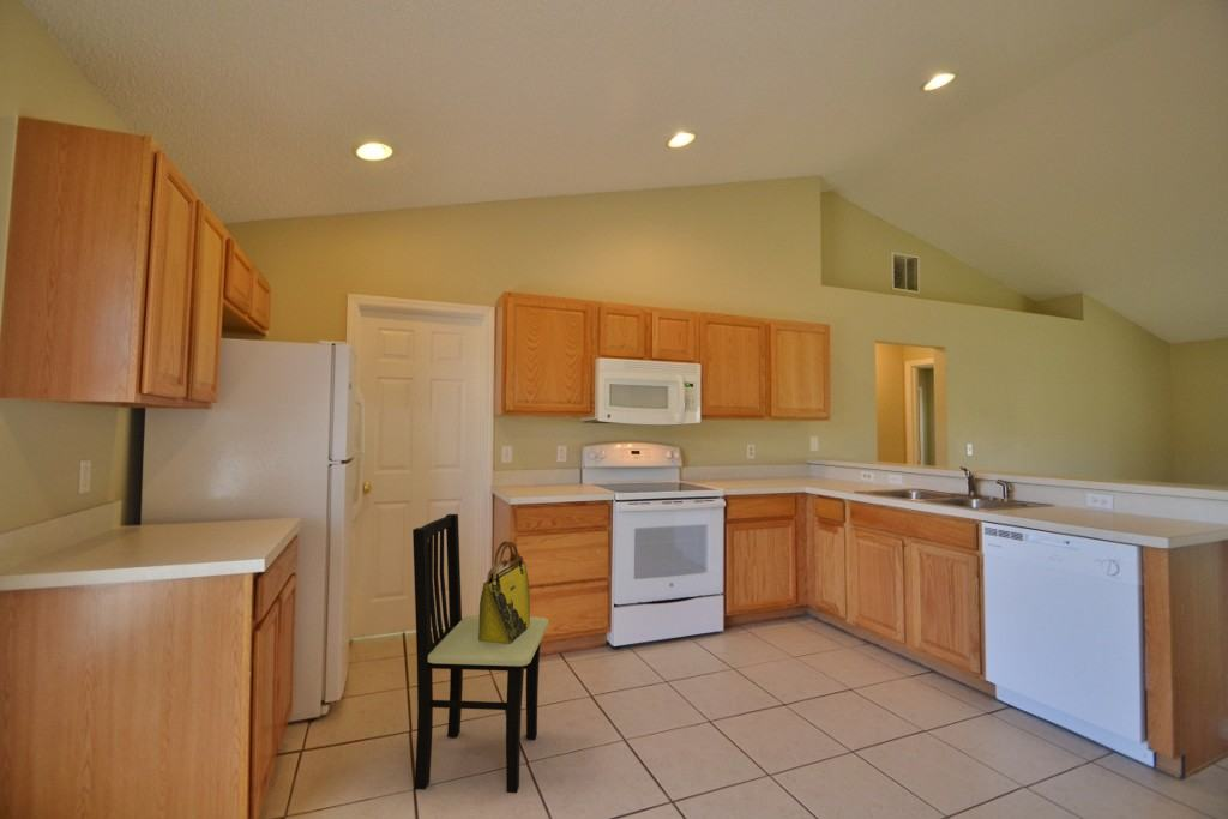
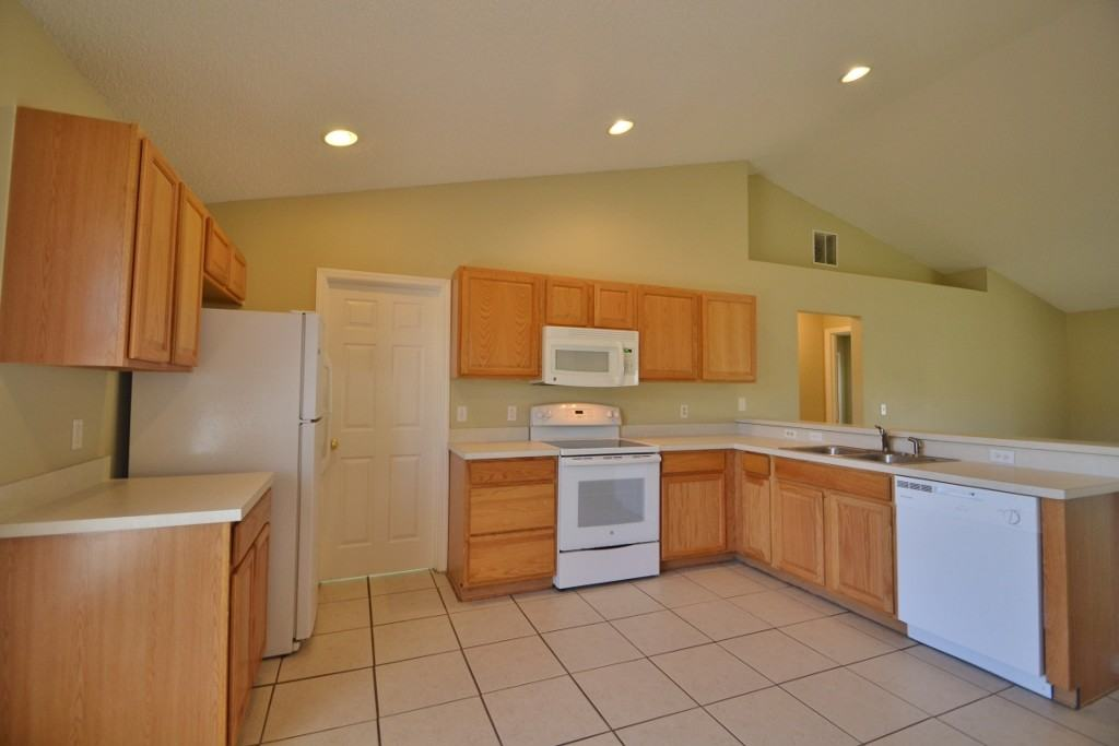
- dining chair [411,513,550,794]
- tote bag [478,541,531,644]
